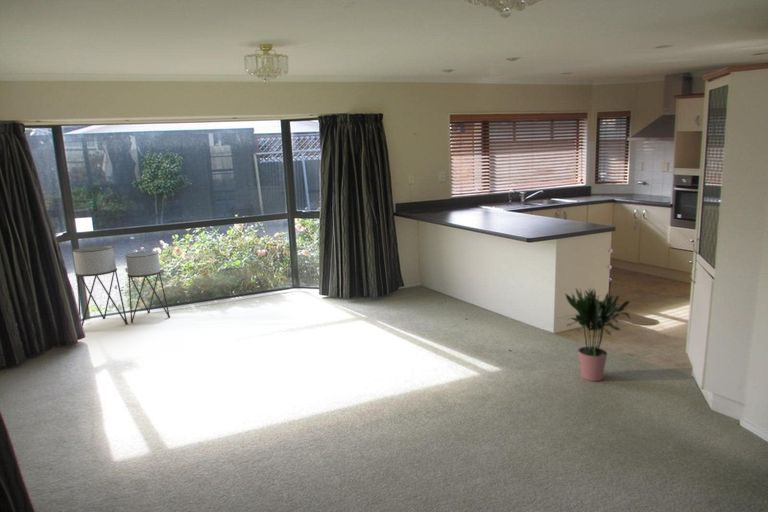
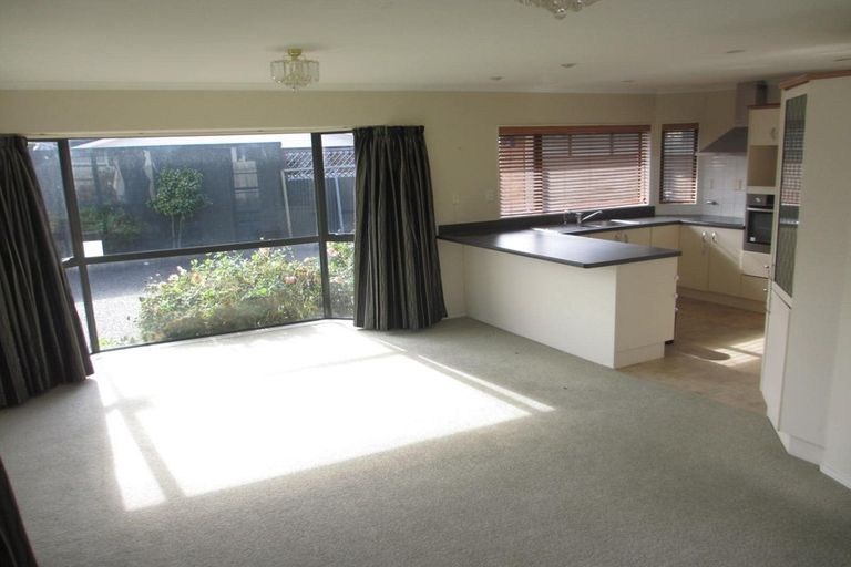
- potted plant [564,287,632,382]
- planter [72,244,171,327]
